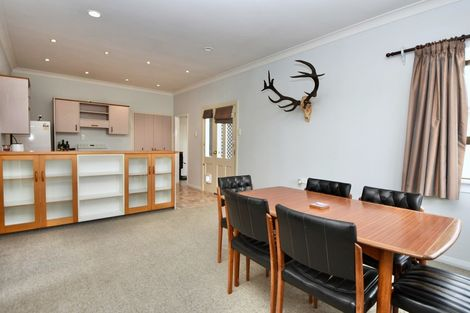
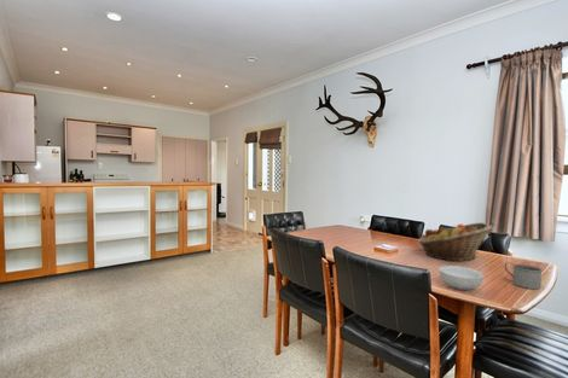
+ mug [503,261,544,290]
+ cereal bowl [437,264,485,291]
+ fruit basket [417,221,493,262]
